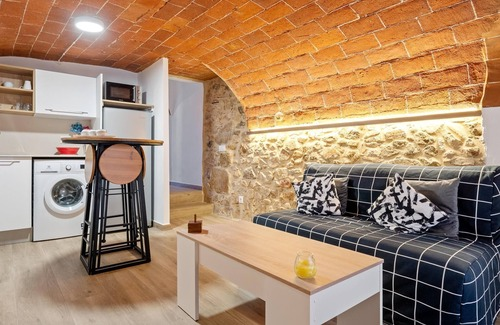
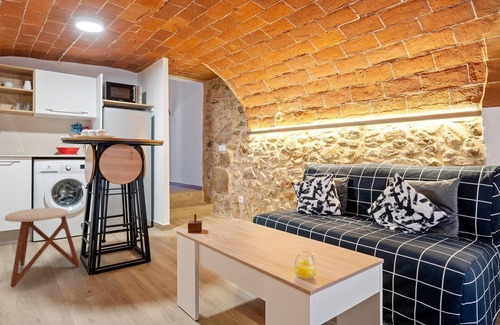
+ stool [4,207,80,288]
